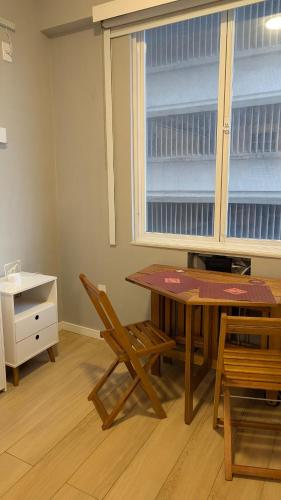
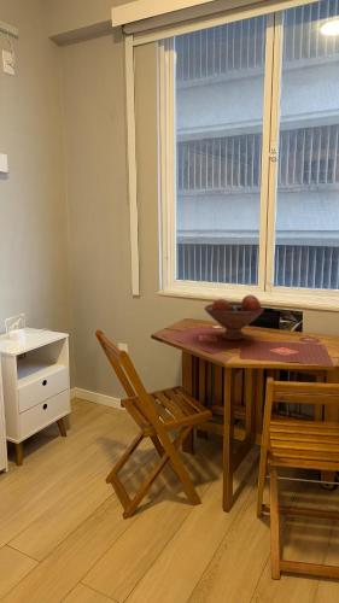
+ fruit bowl [204,294,265,341]
